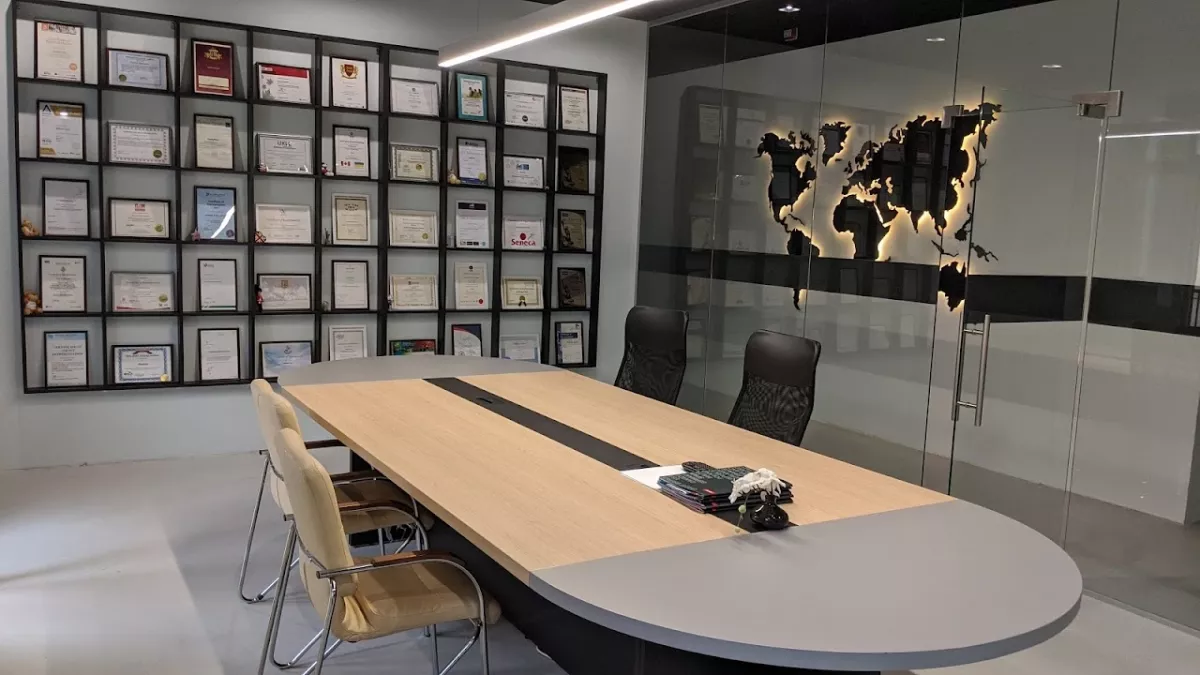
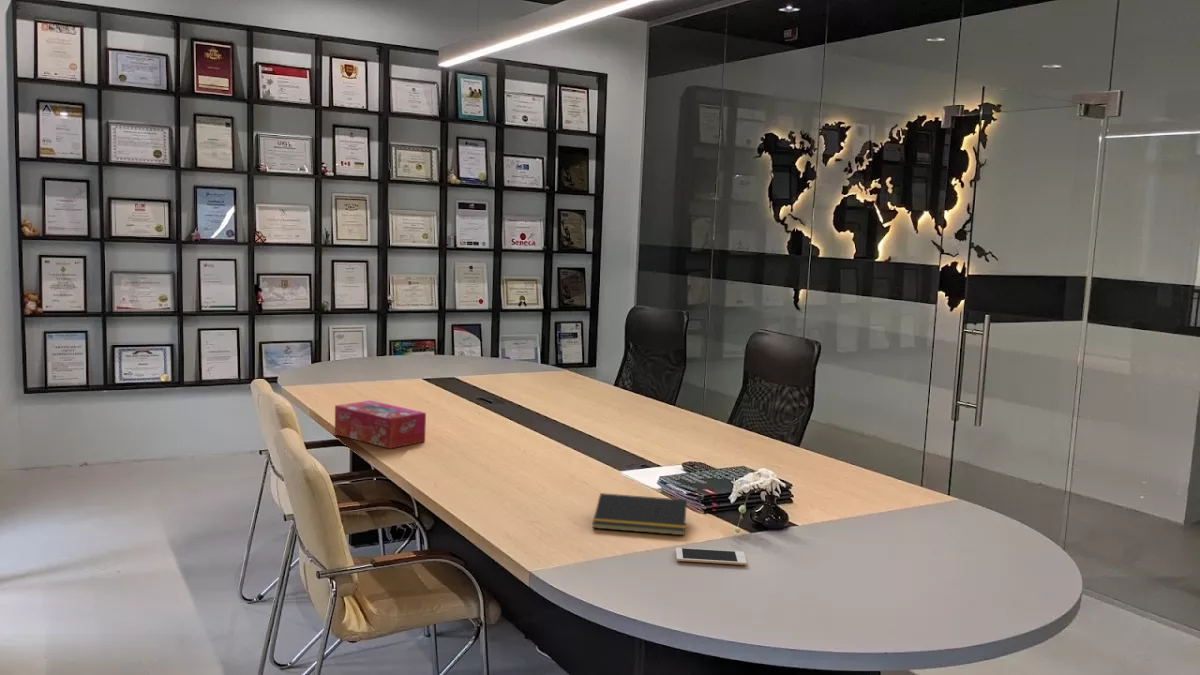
+ cell phone [675,547,748,566]
+ tissue box [334,399,427,450]
+ notepad [592,492,688,536]
